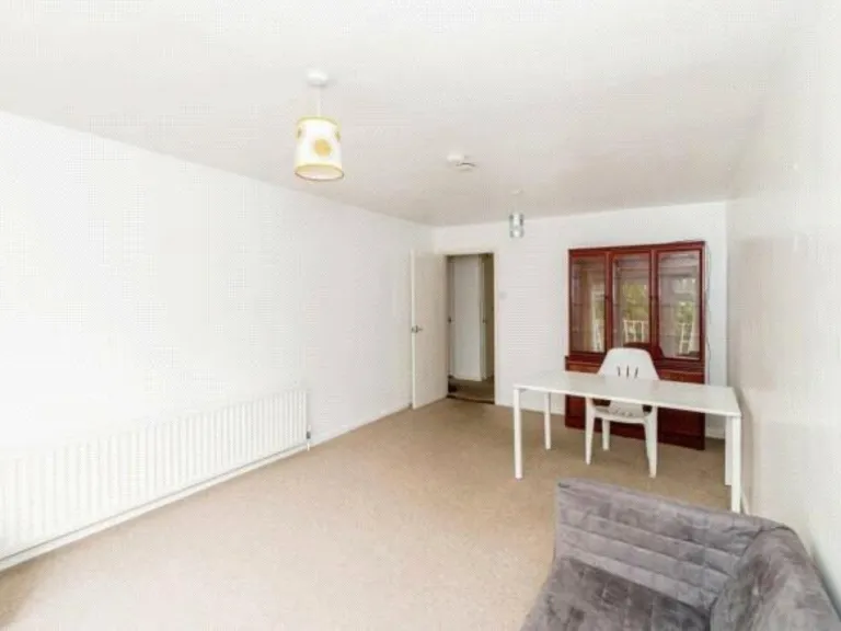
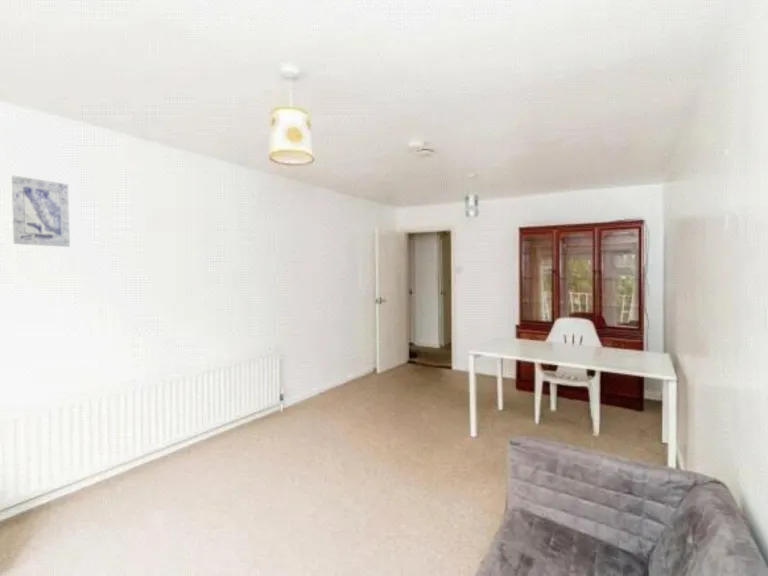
+ wall art [11,174,71,248]
